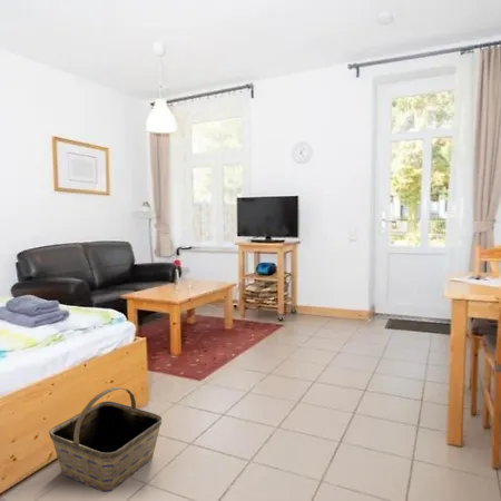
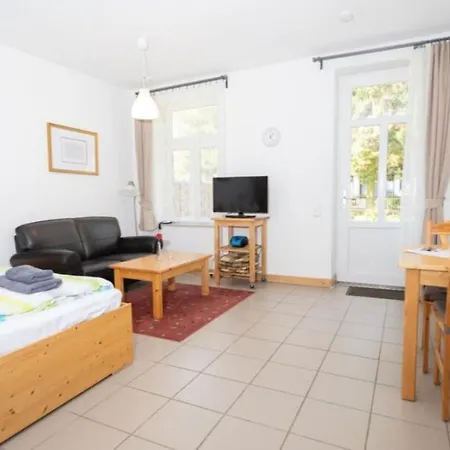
- basket [48,386,163,493]
